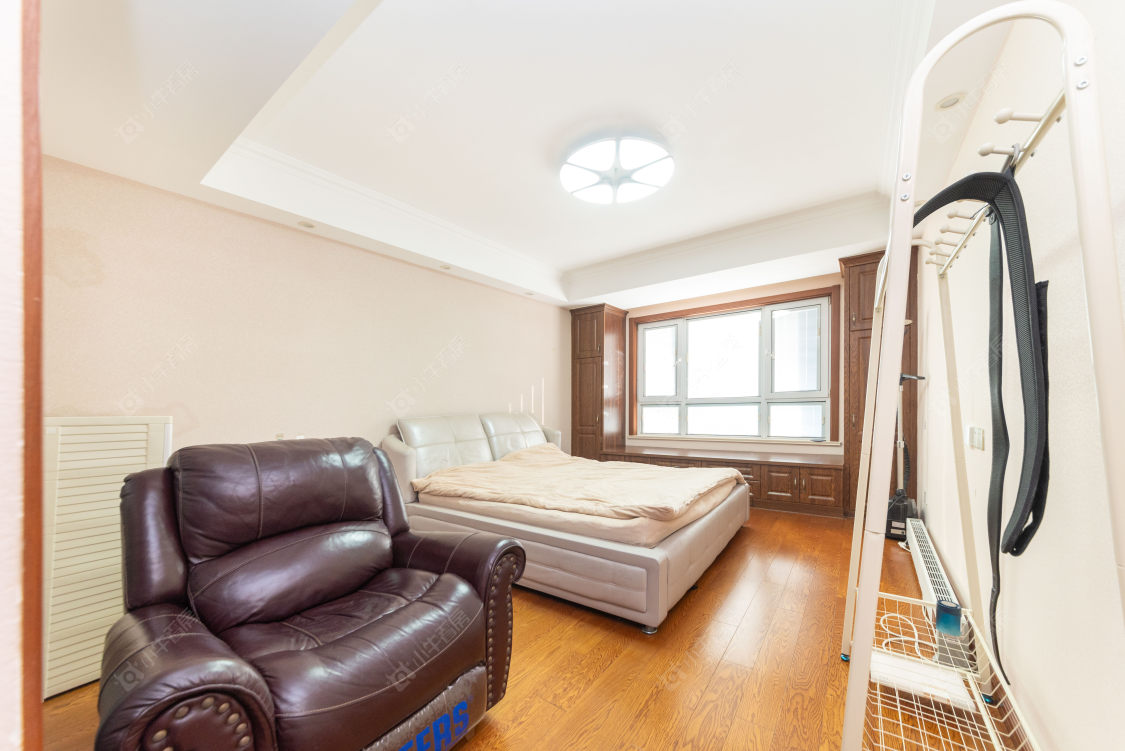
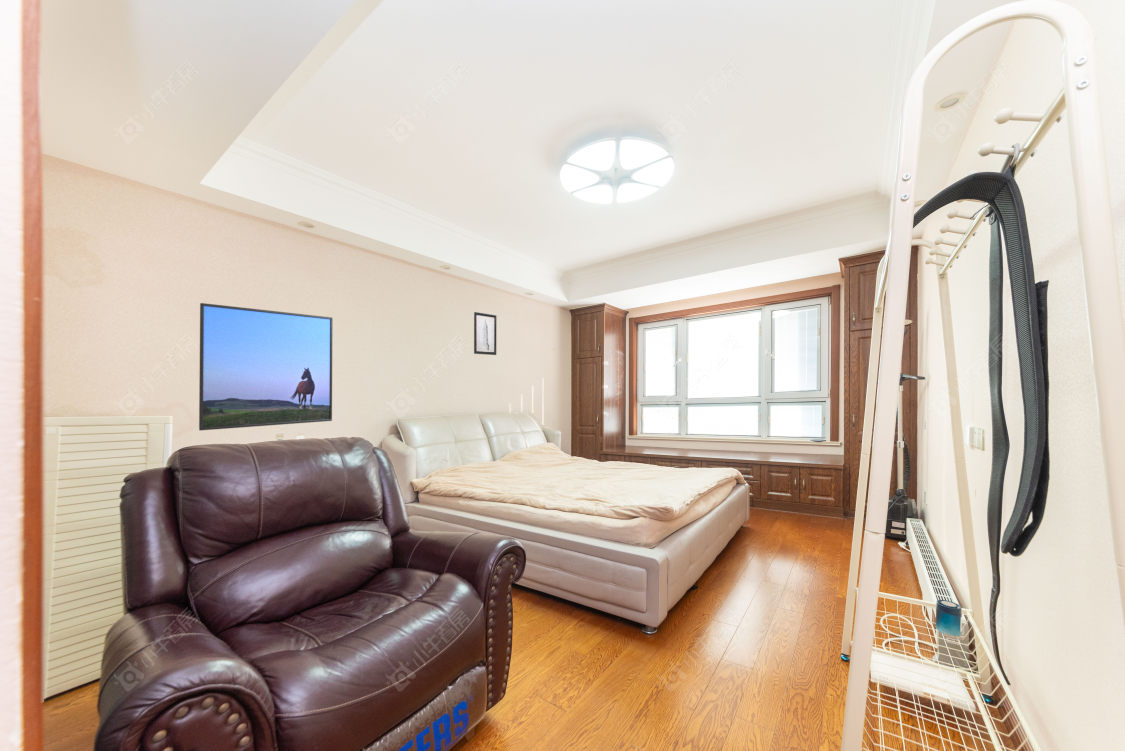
+ wall art [473,311,497,356]
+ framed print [198,302,334,431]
